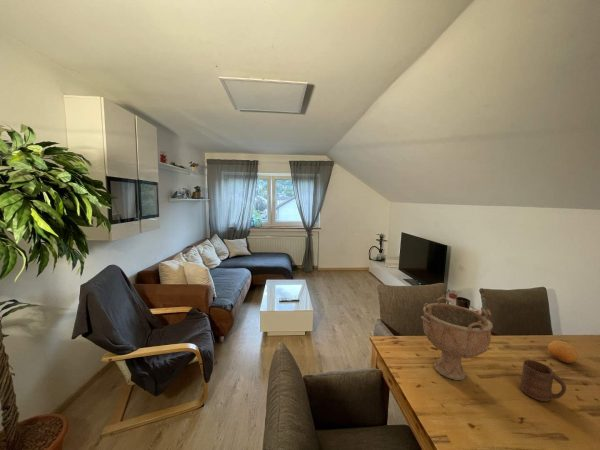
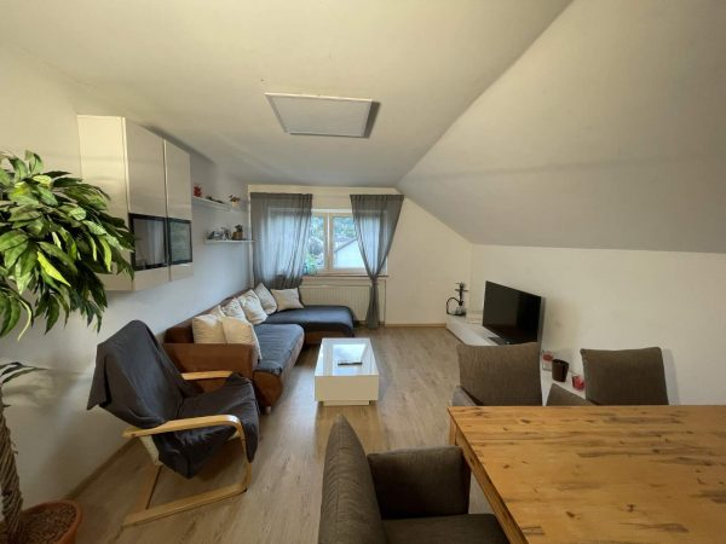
- fruit [547,340,579,364]
- cup [519,359,567,402]
- decorative bowl [420,294,494,381]
